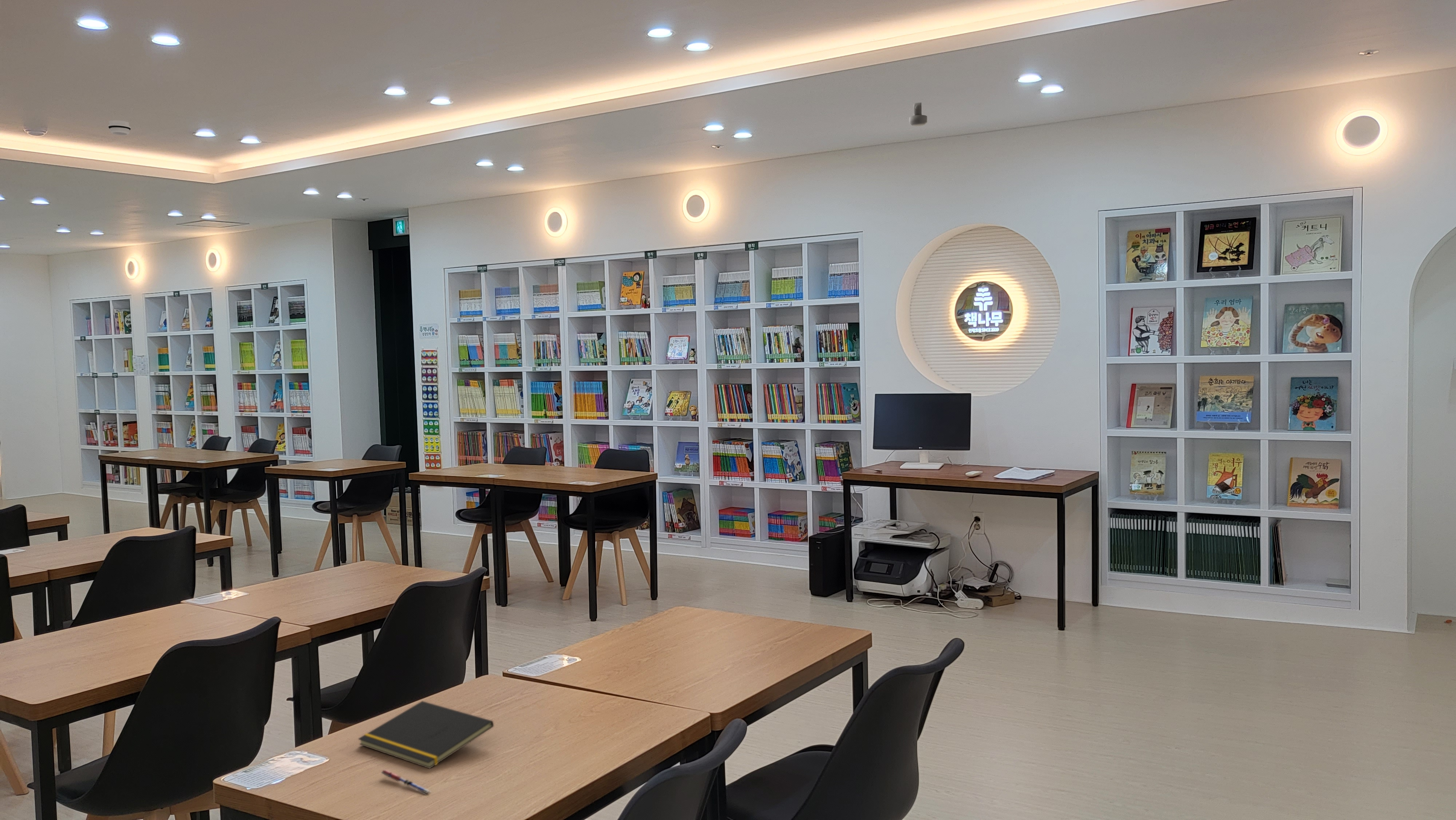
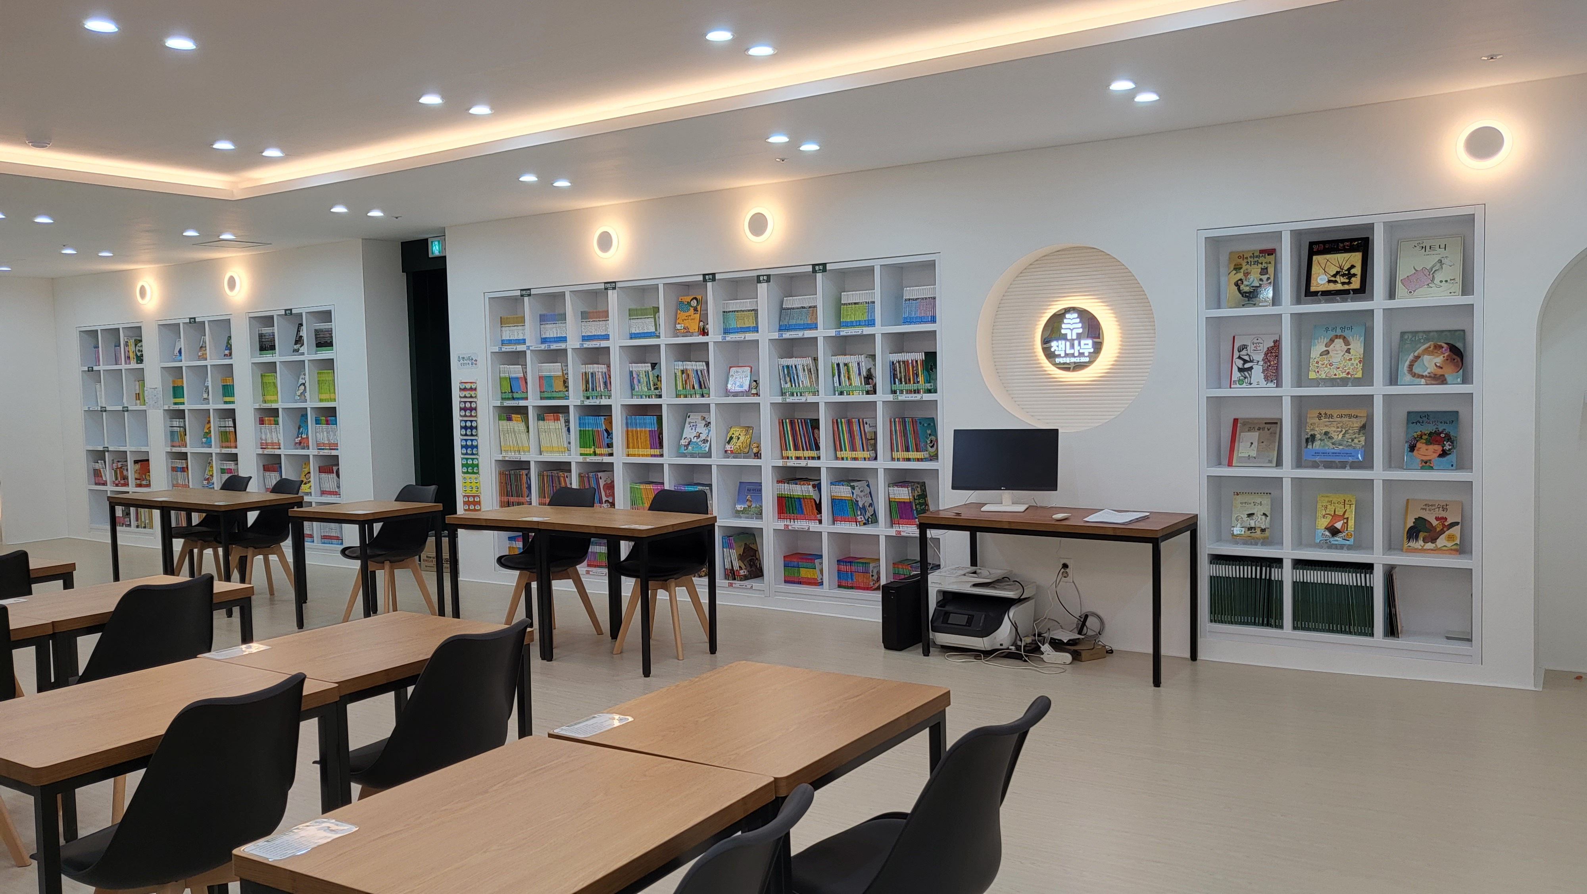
- pen [381,770,431,795]
- smoke detector [108,120,131,135]
- notepad [358,701,494,769]
- security camera [909,102,927,127]
